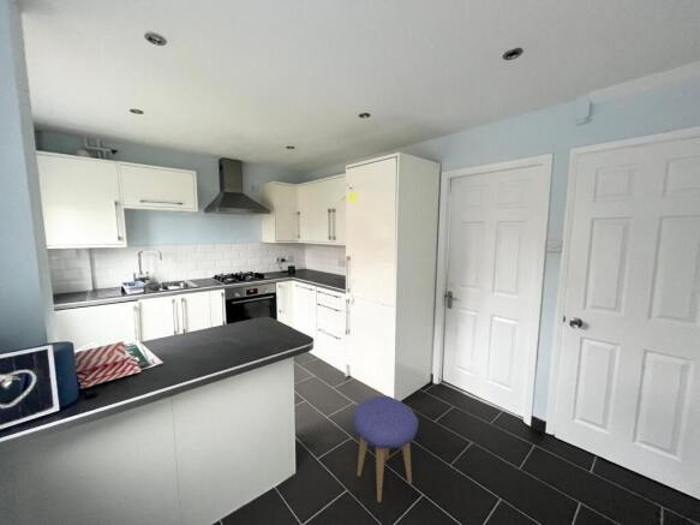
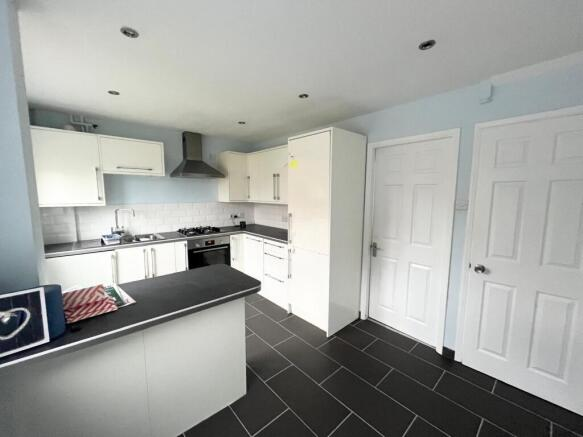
- stool [352,395,419,503]
